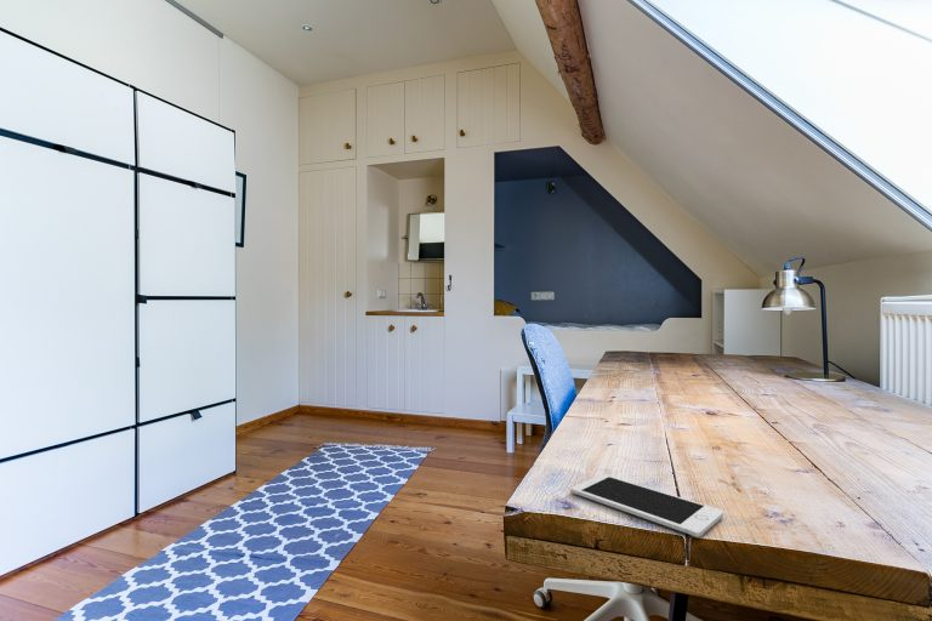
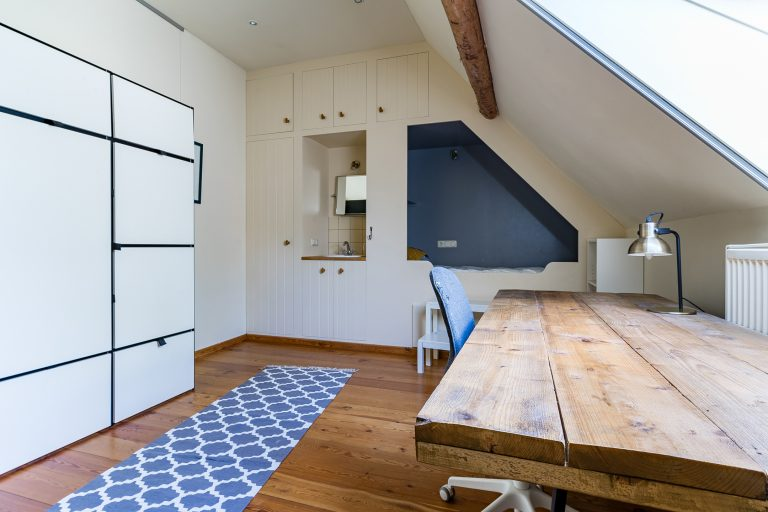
- cell phone [570,473,724,539]
